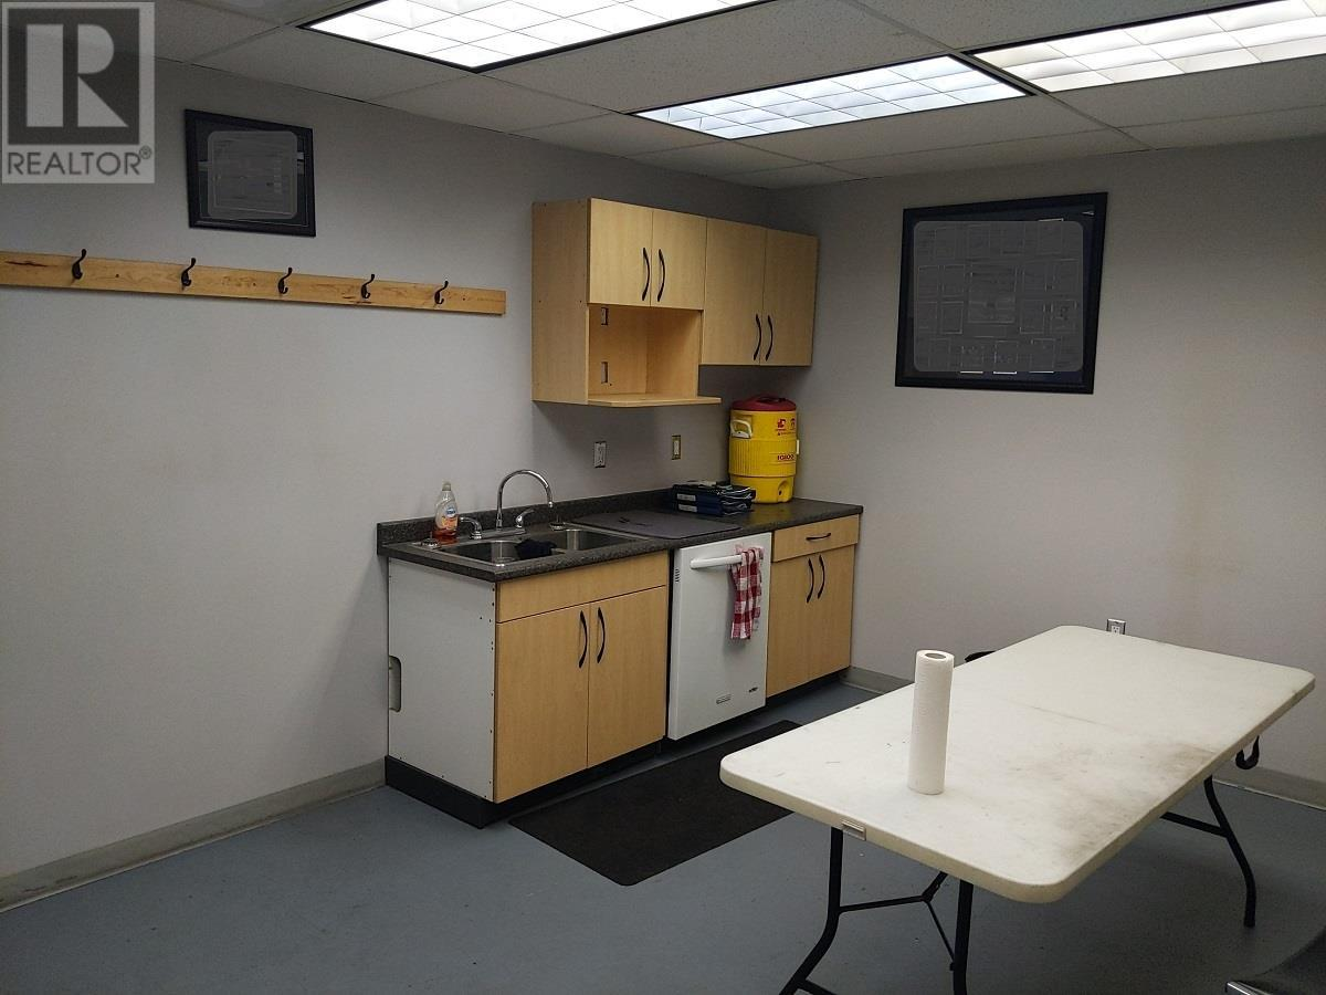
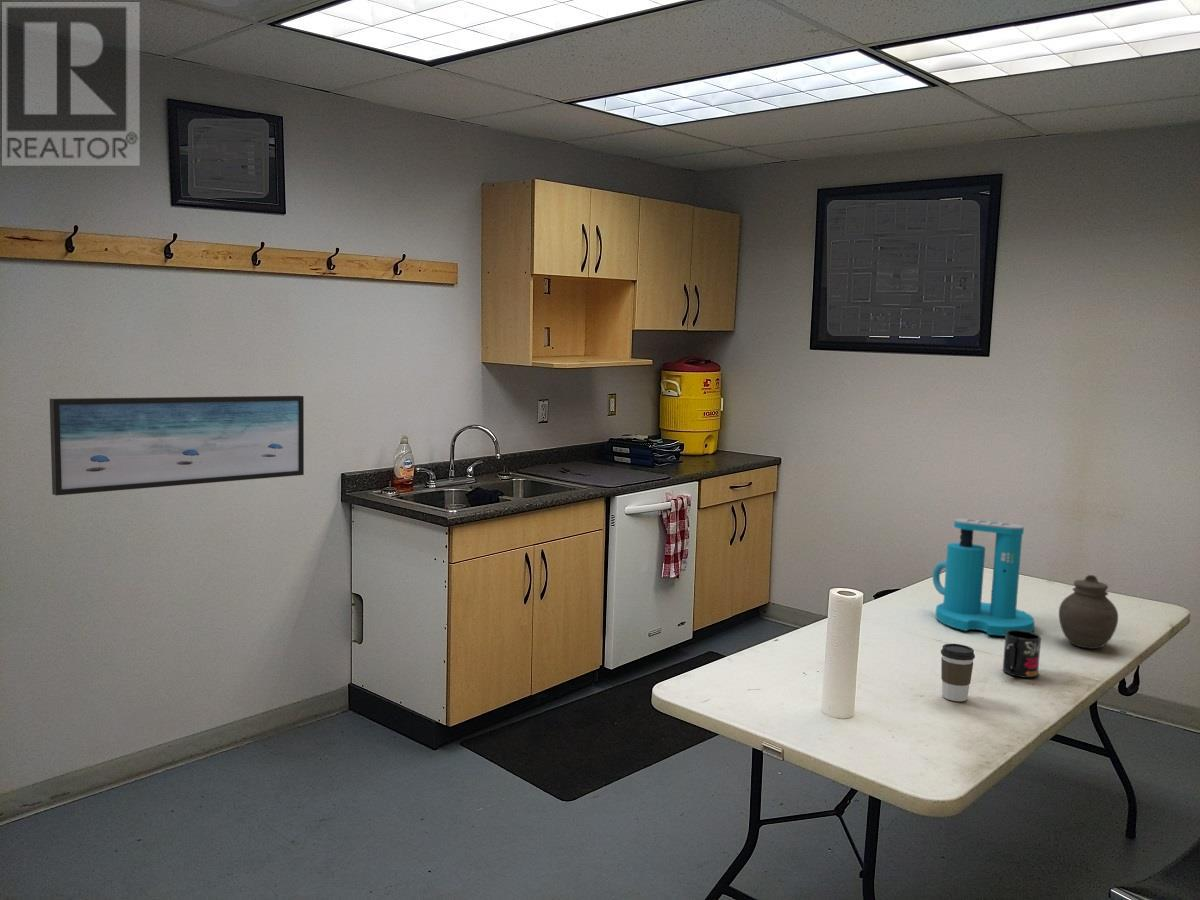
+ jar [1058,574,1119,650]
+ coffee cup [940,643,976,702]
+ wall art [49,395,305,497]
+ coffee maker [932,517,1035,637]
+ mug [1002,630,1042,679]
